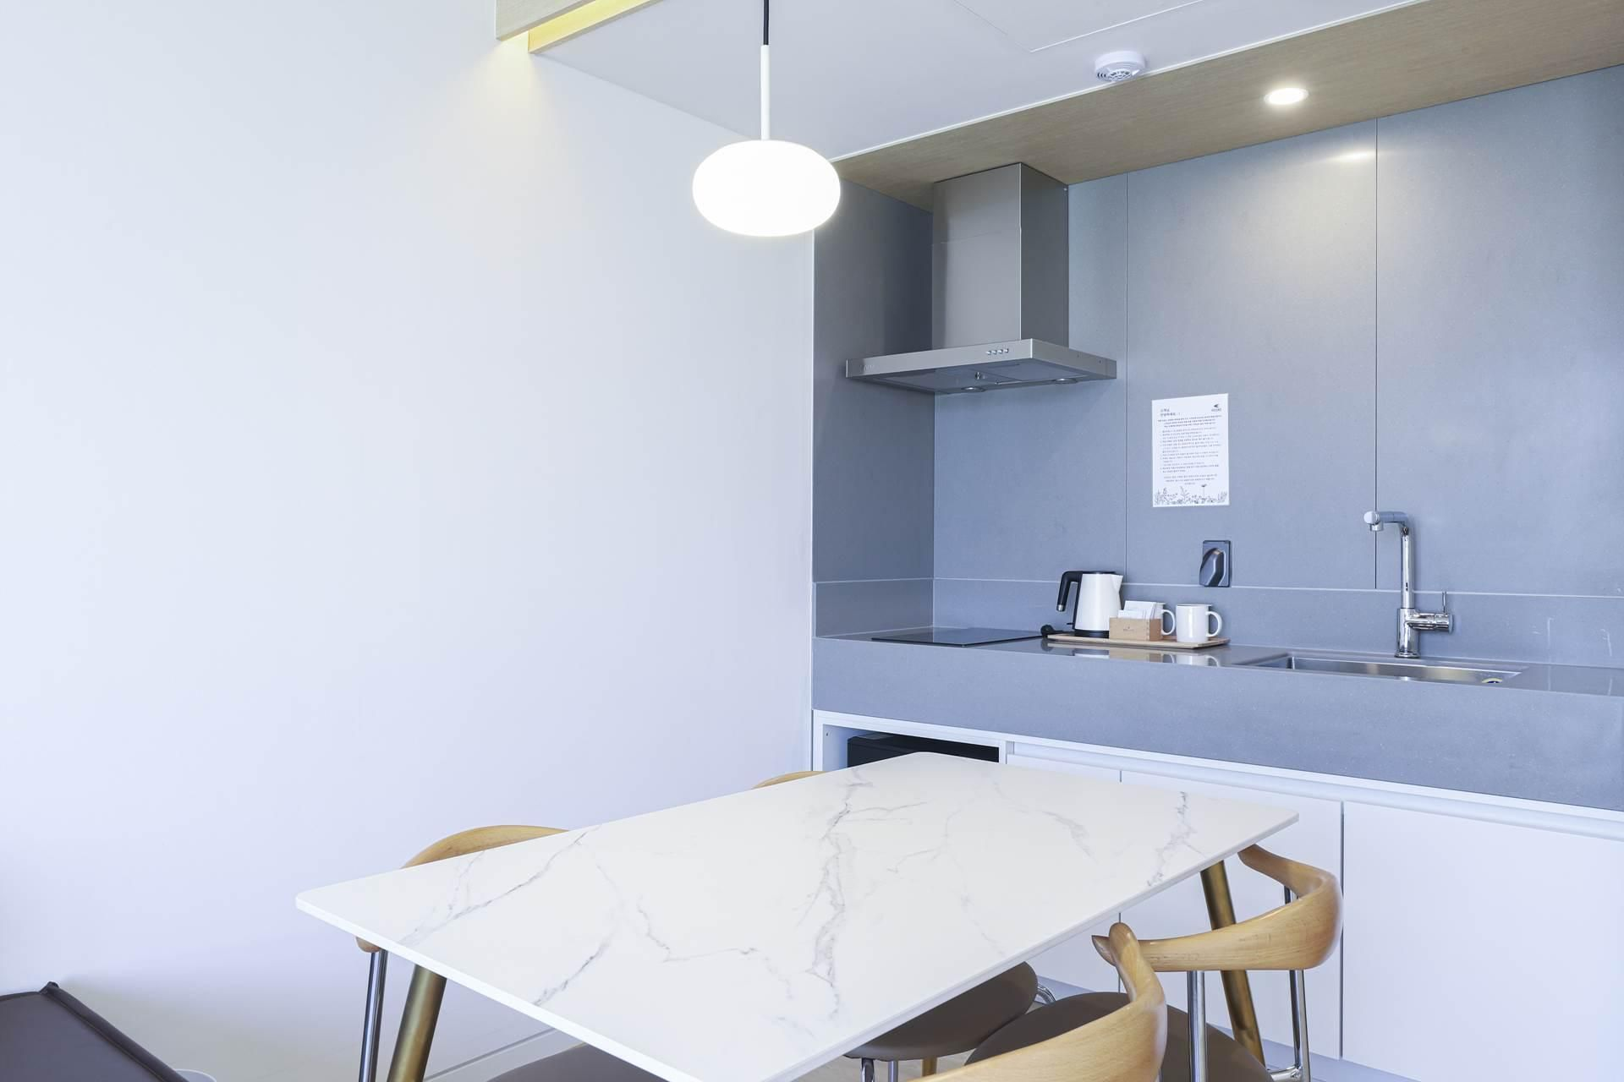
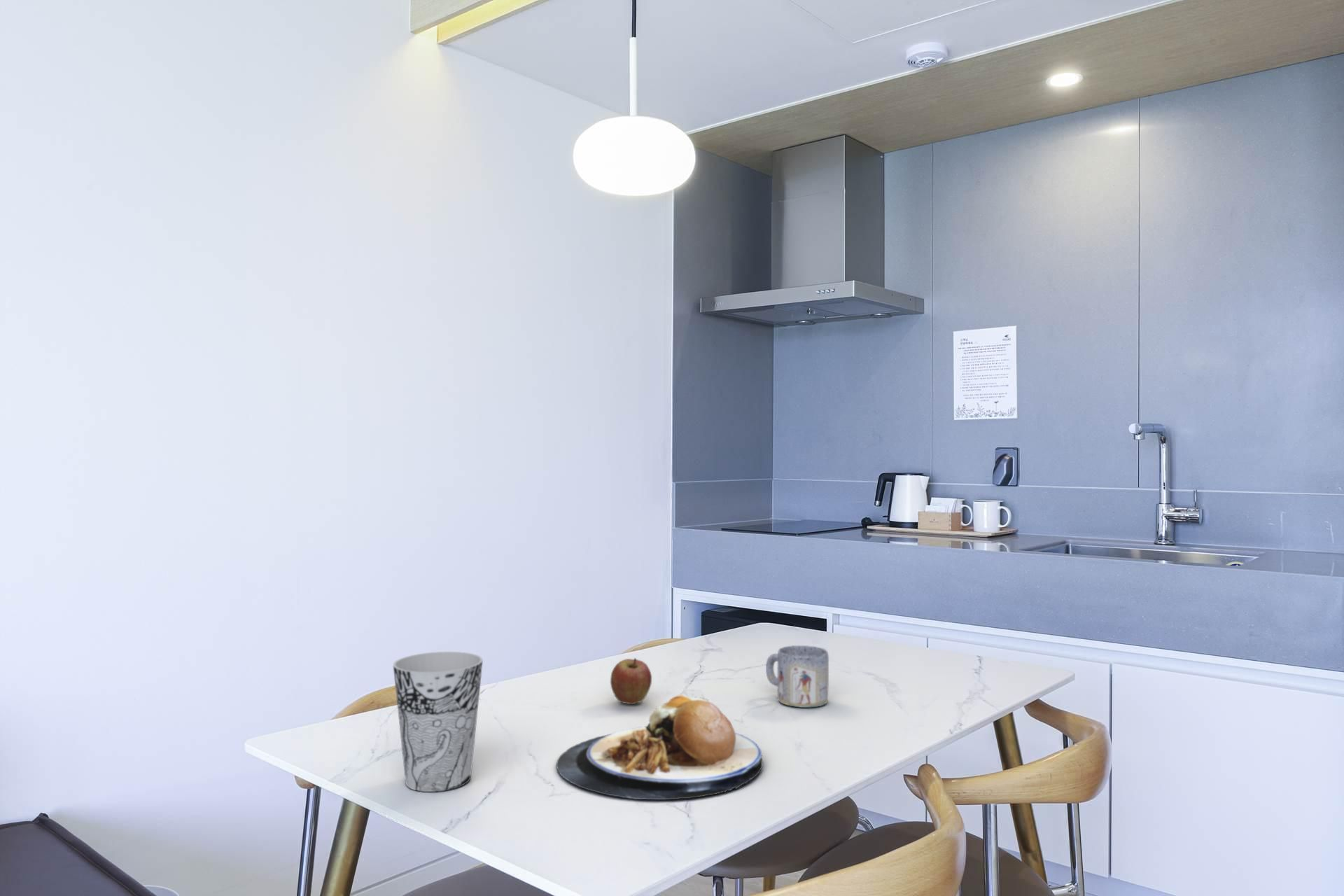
+ fruit [610,657,652,705]
+ plate [556,694,763,800]
+ mug [765,645,830,708]
+ cup [393,651,484,792]
